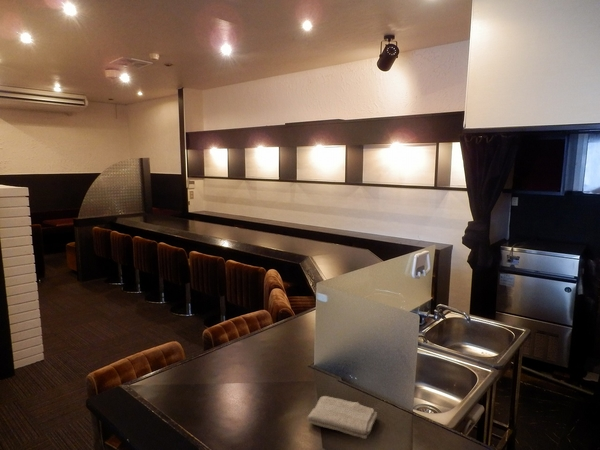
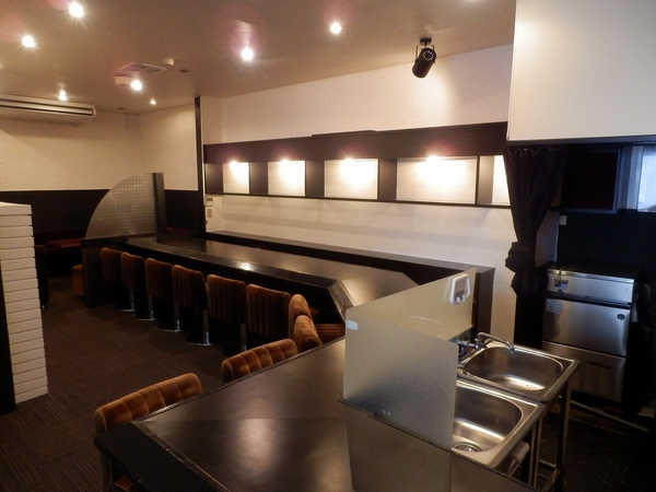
- washcloth [306,395,378,440]
